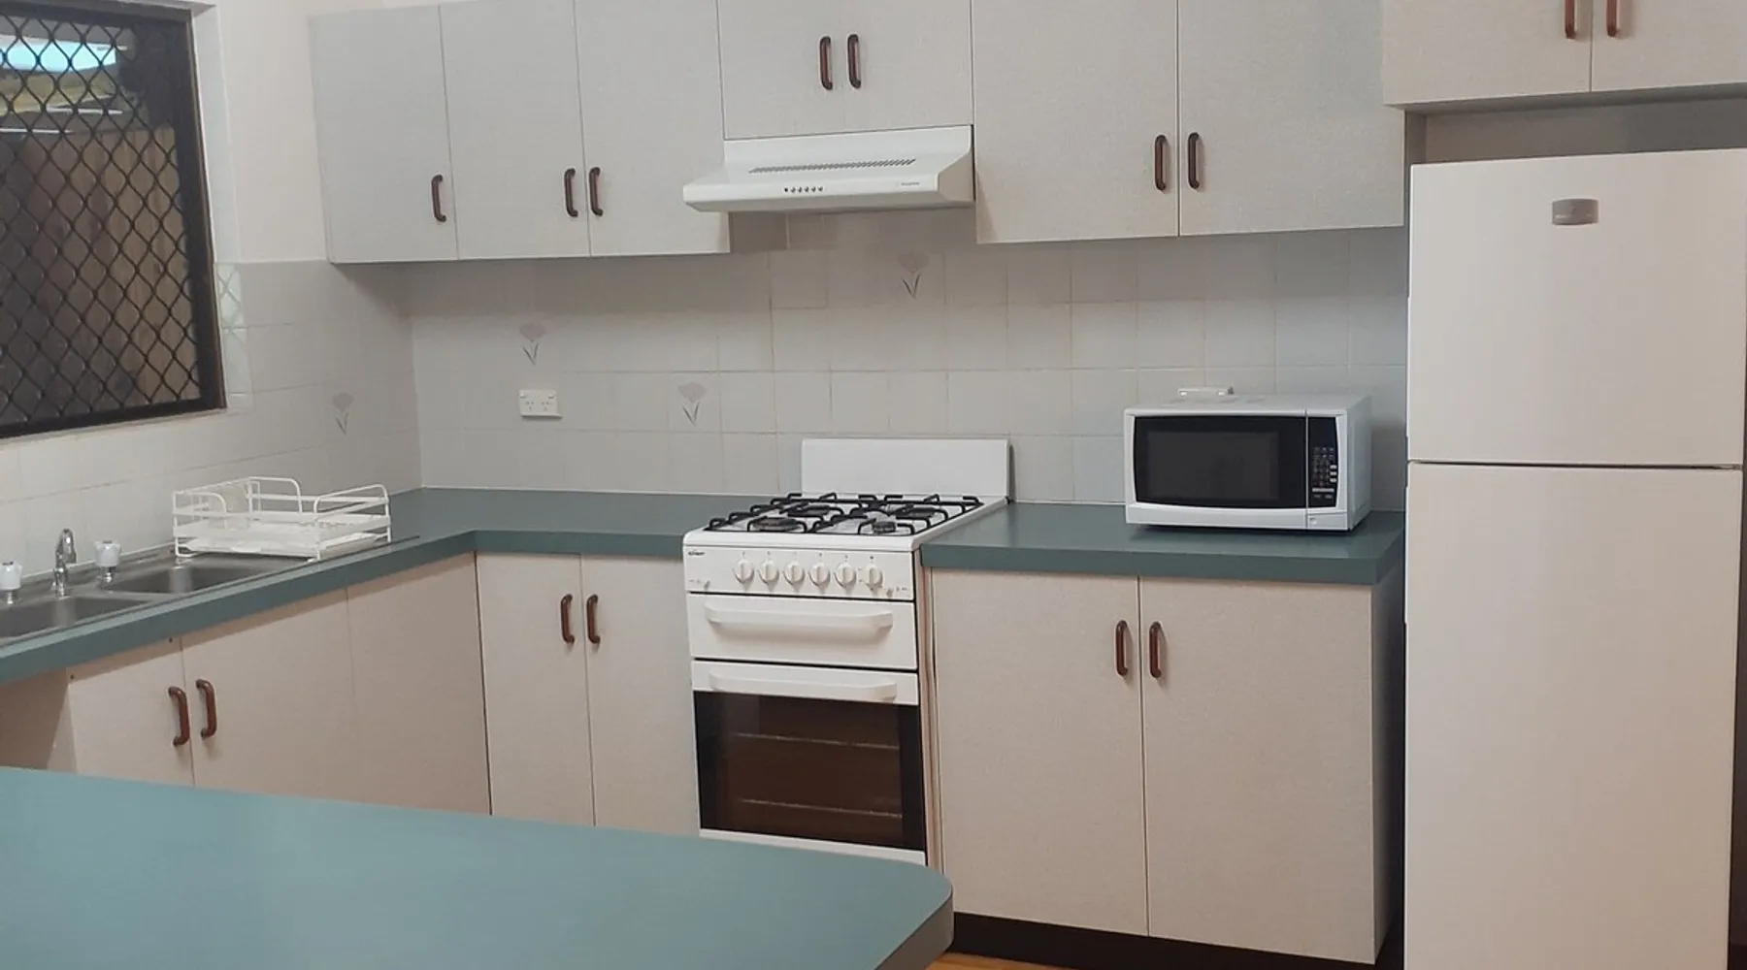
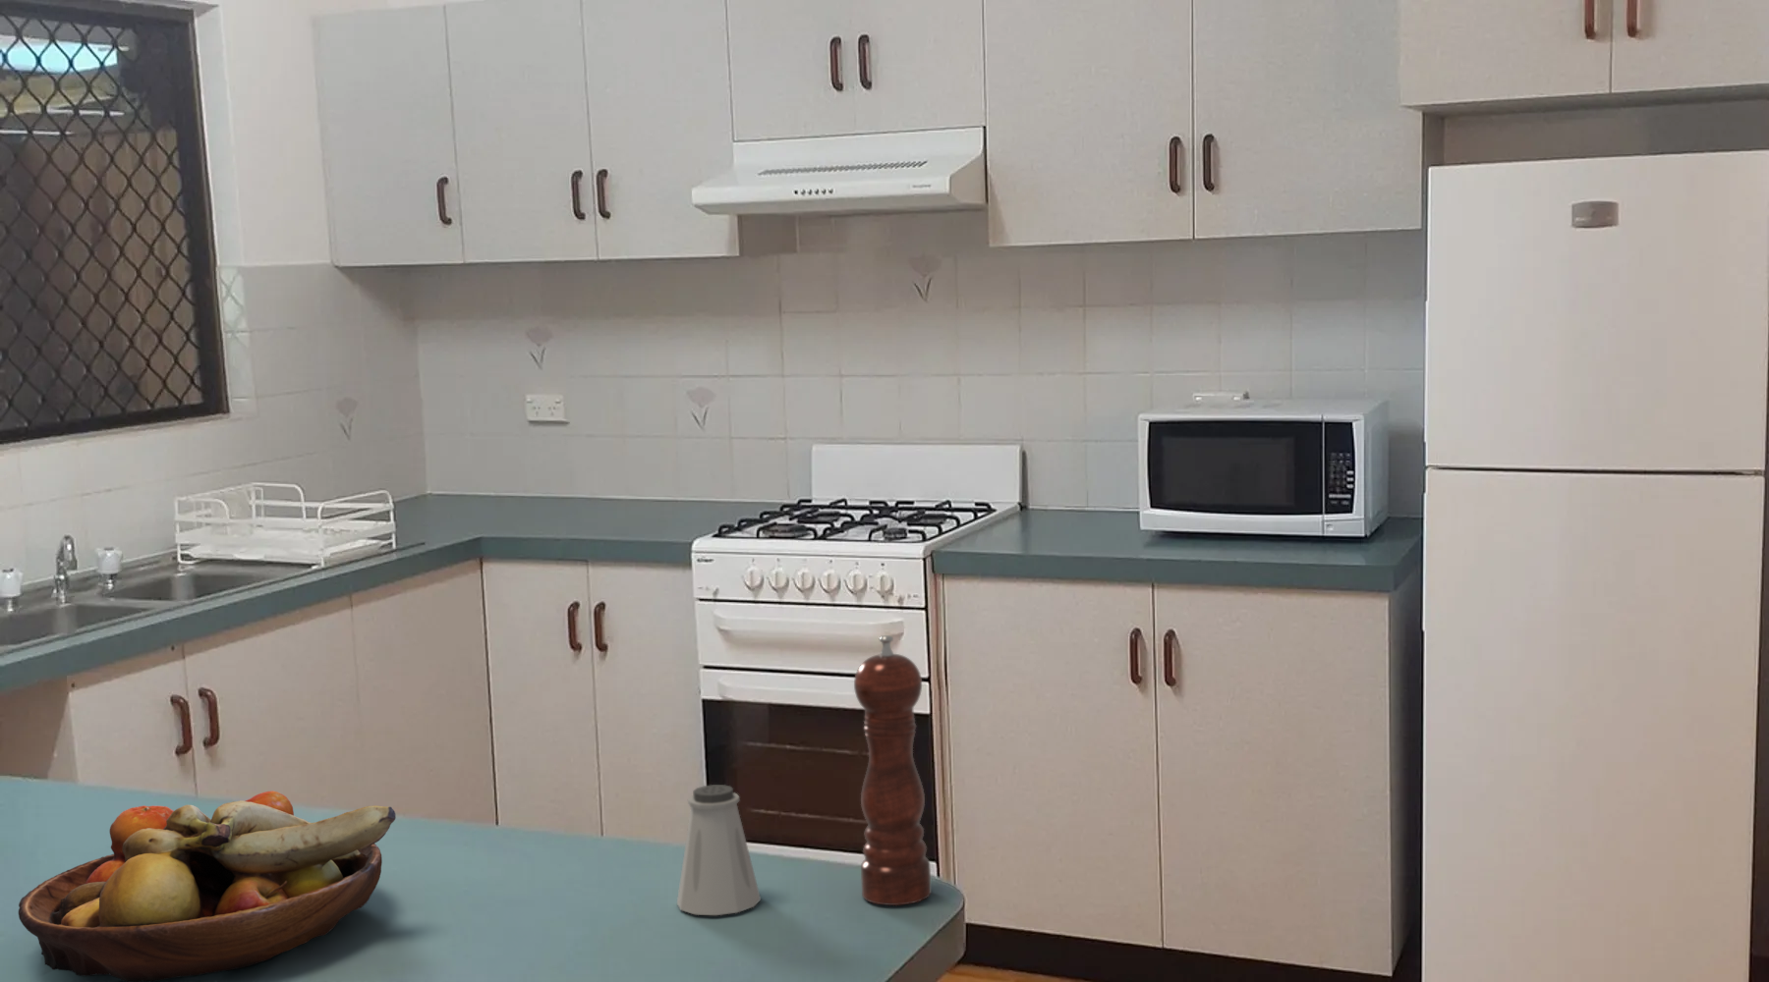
+ pepper mill [853,635,932,906]
+ fruit bowl [18,791,397,982]
+ saltshaker [676,784,761,917]
